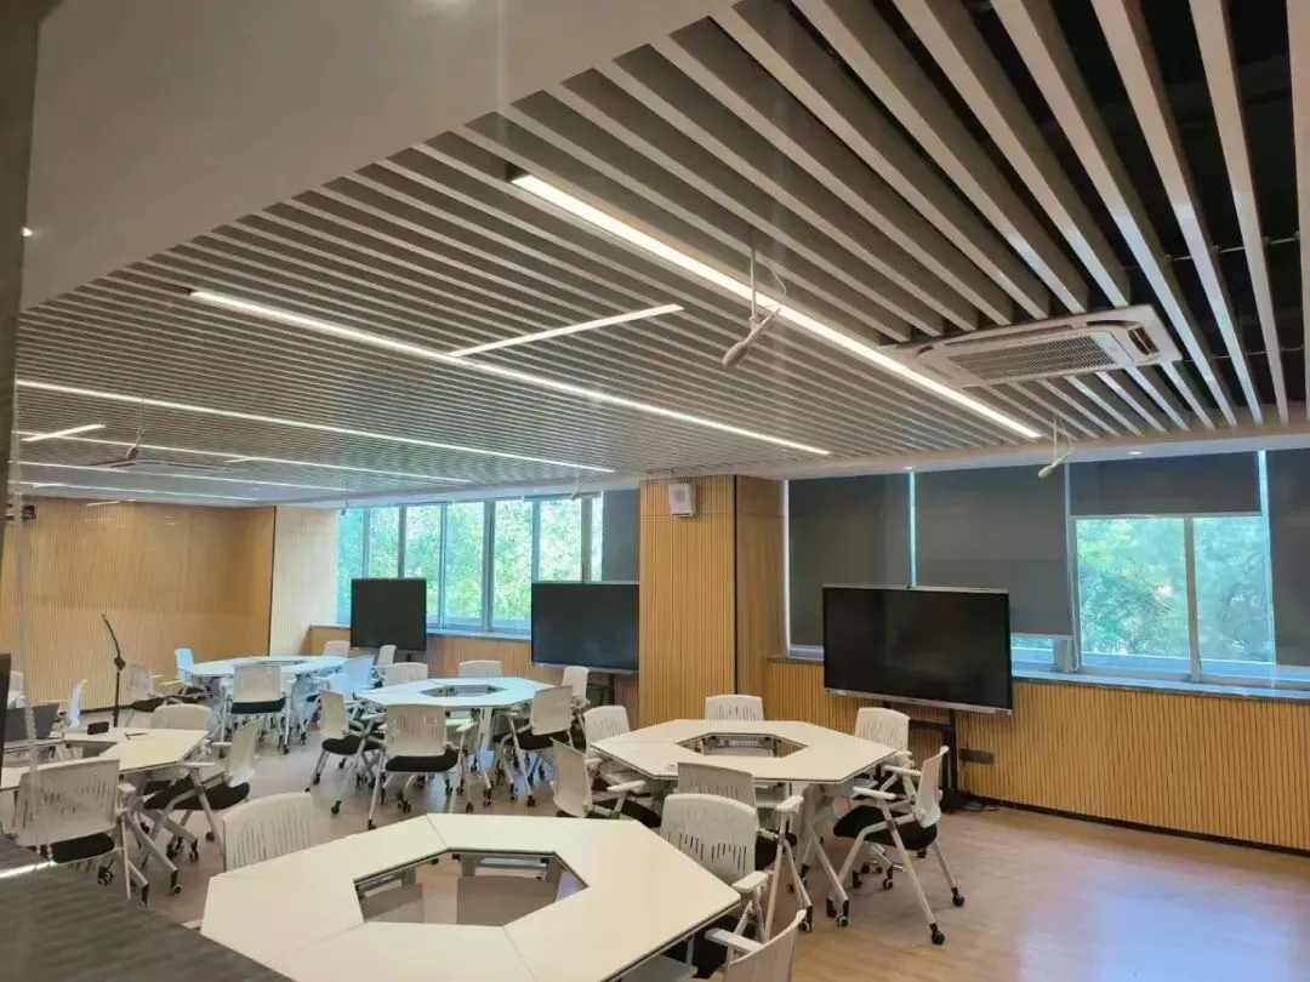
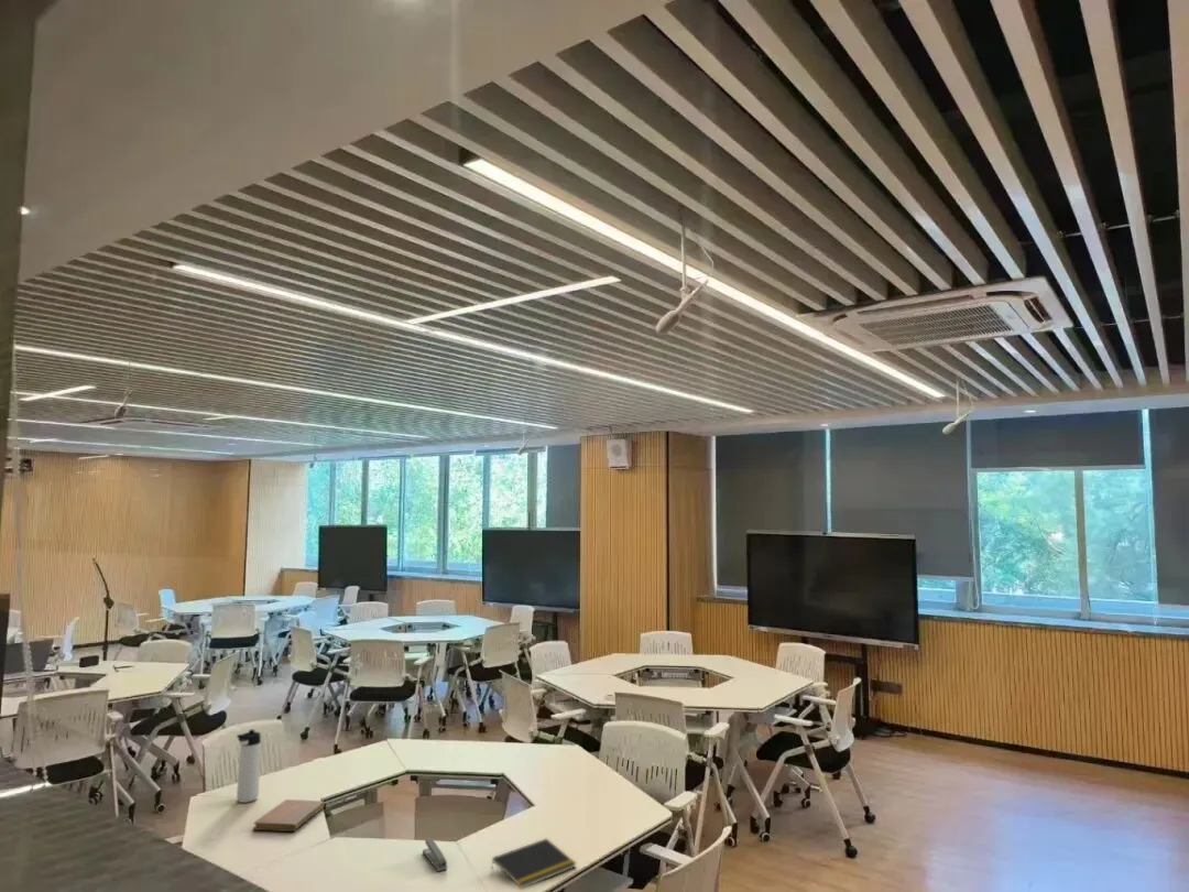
+ notepad [490,837,577,890]
+ thermos bottle [236,728,262,804]
+ stapler [422,837,448,872]
+ notebook [252,798,326,833]
